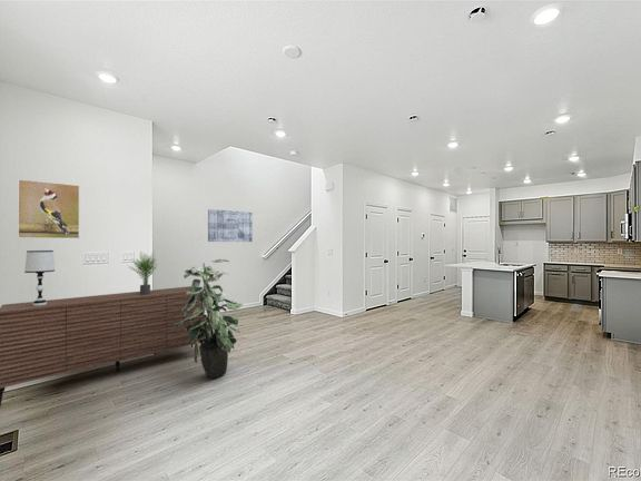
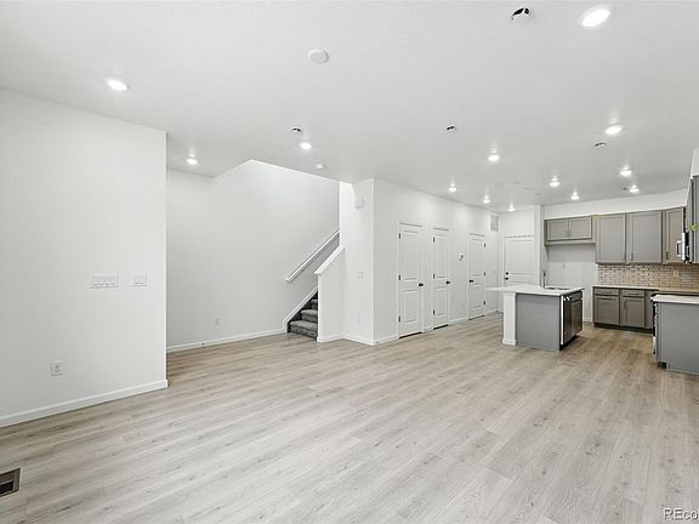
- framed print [17,178,80,239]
- indoor plant [175,258,244,381]
- potted plant [129,252,157,295]
- wall art [207,208,254,243]
- table lamp [23,249,56,306]
- sideboard [0,285,205,408]
